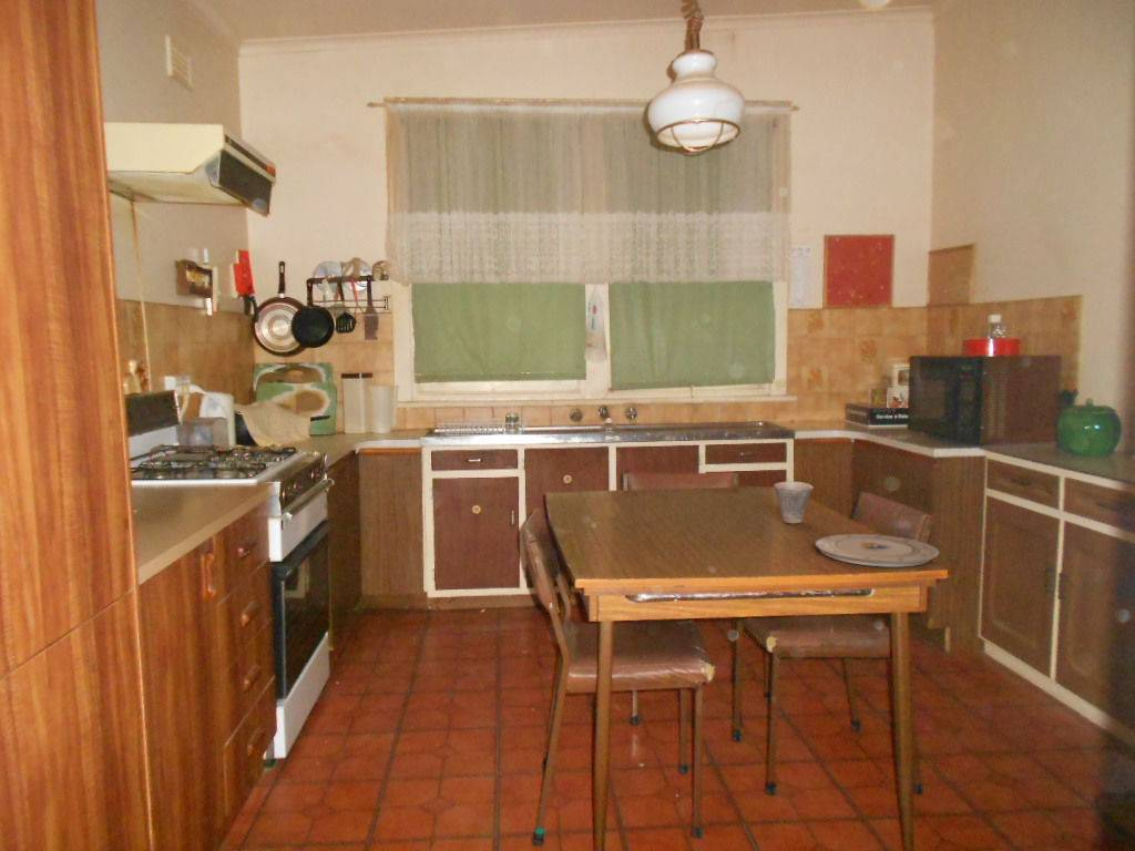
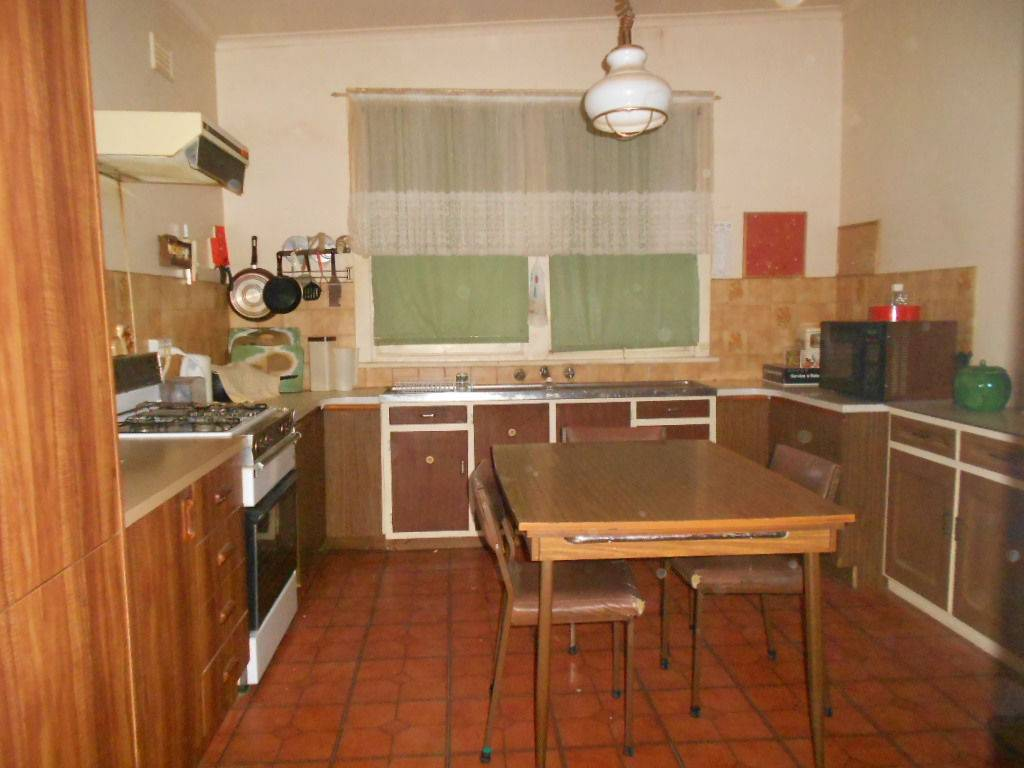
- plate [814,533,940,567]
- cup [773,481,815,525]
